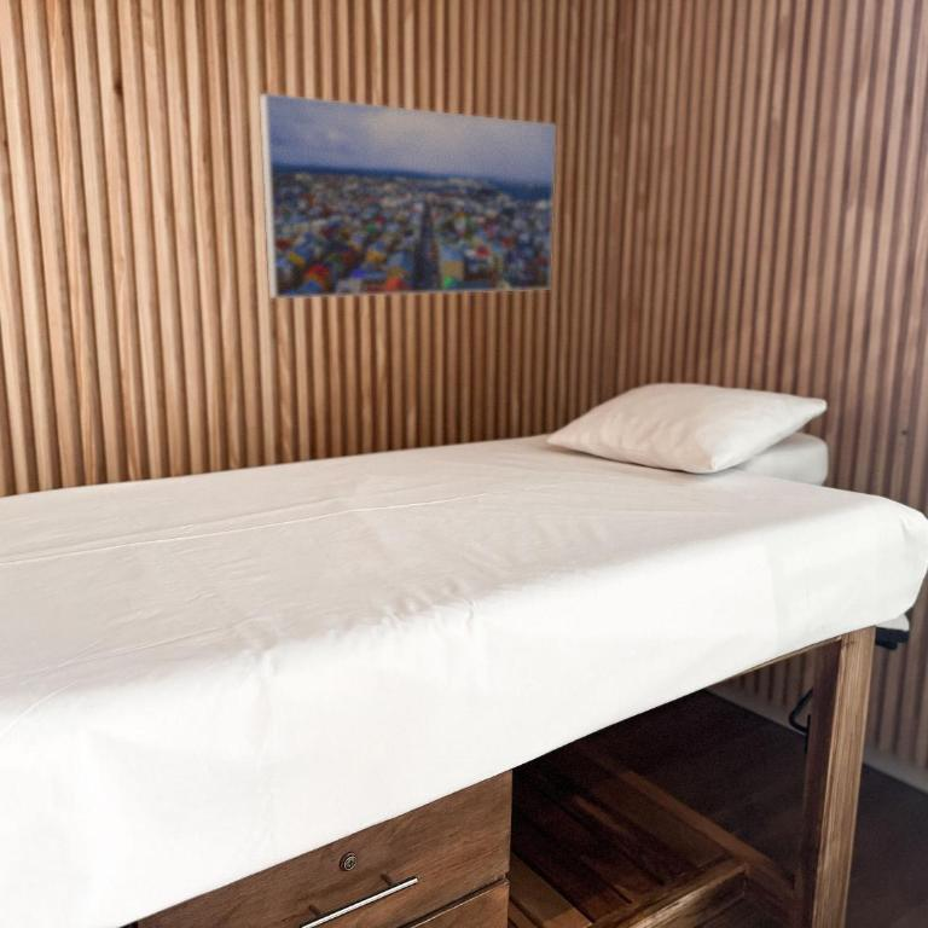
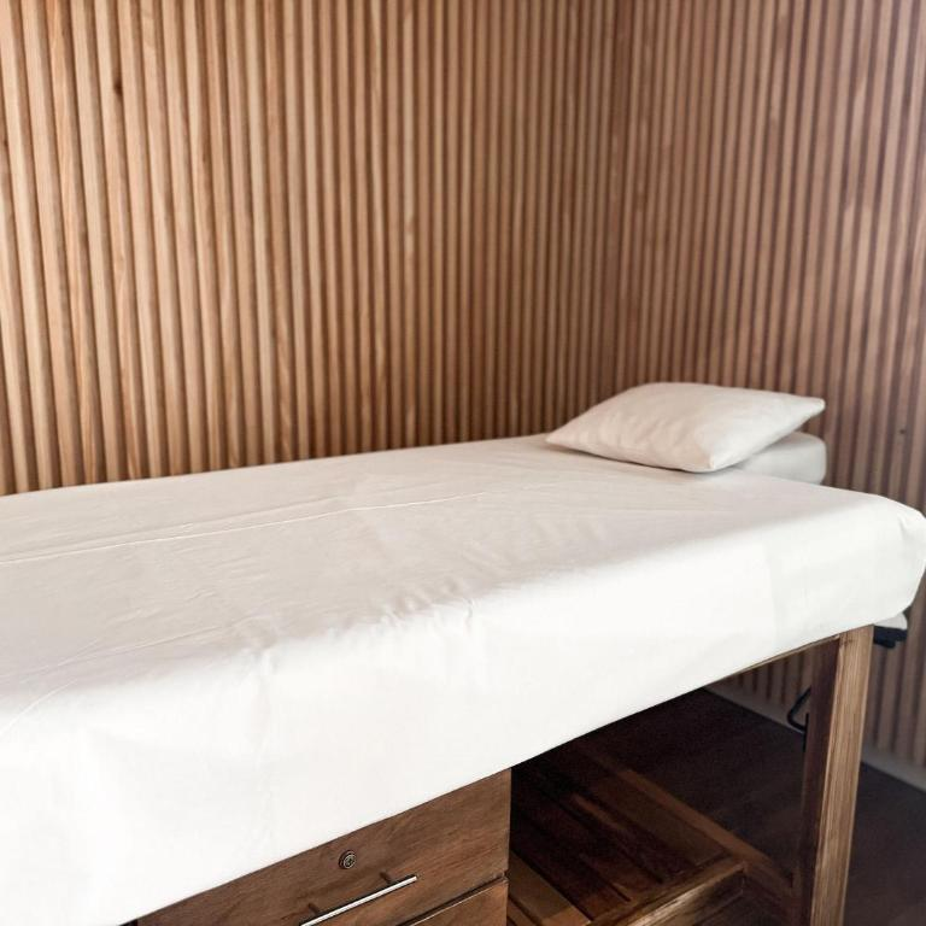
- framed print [259,92,557,300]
